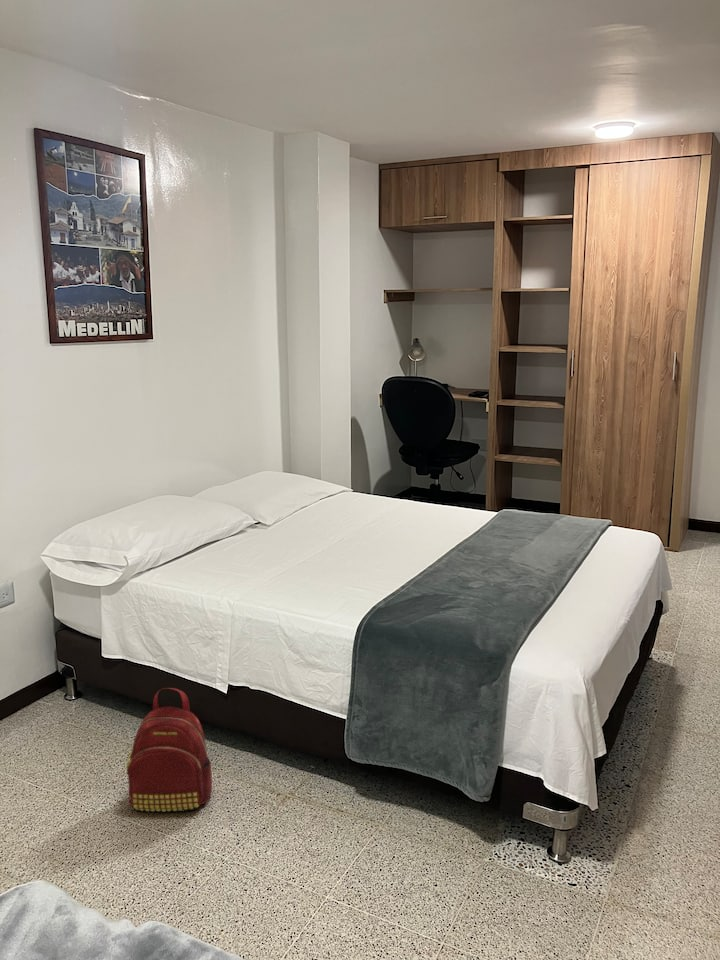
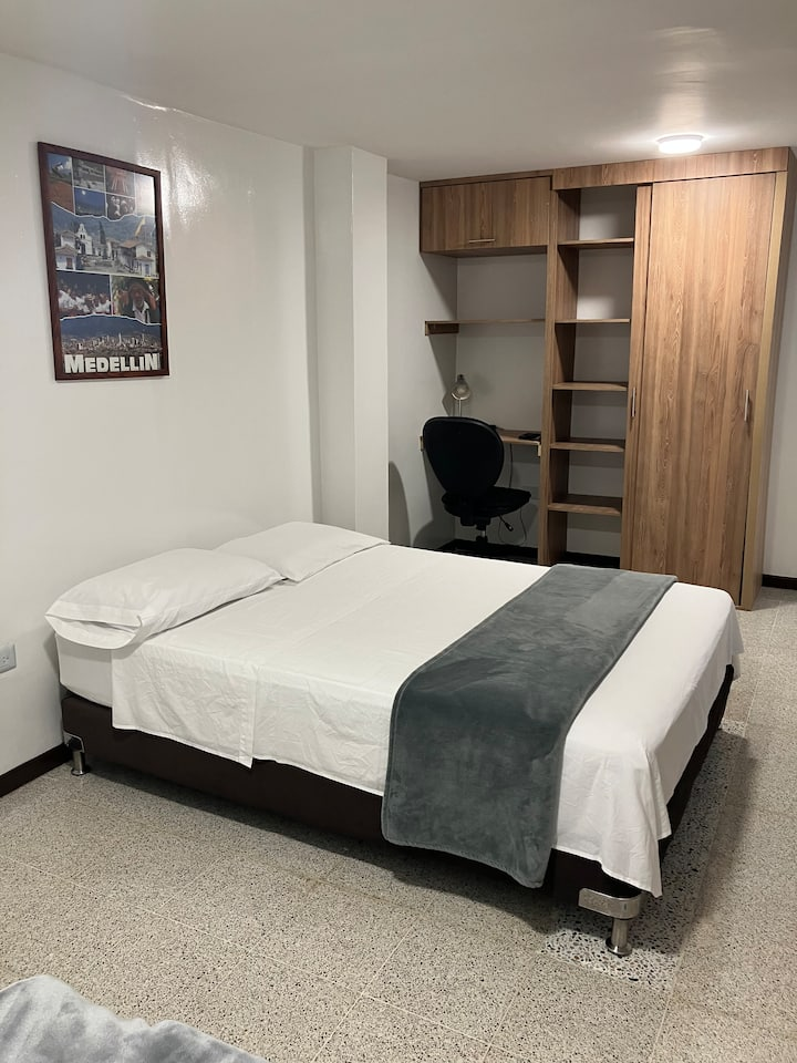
- backpack [125,687,213,813]
